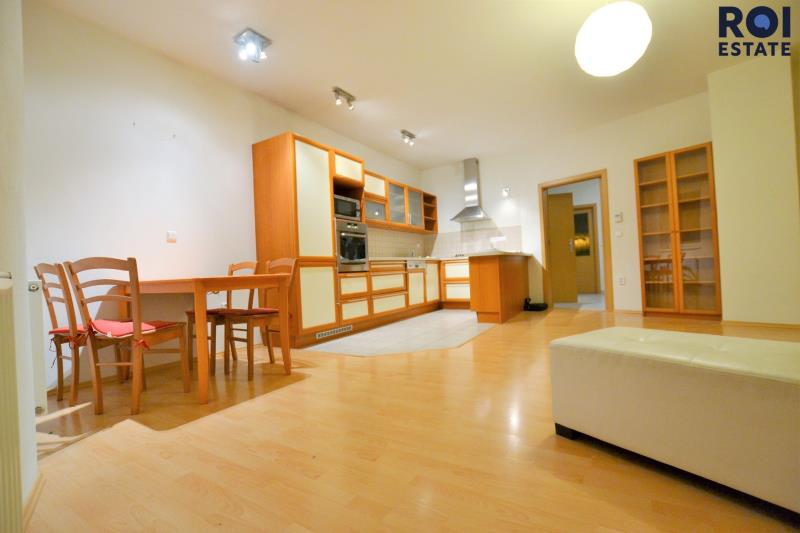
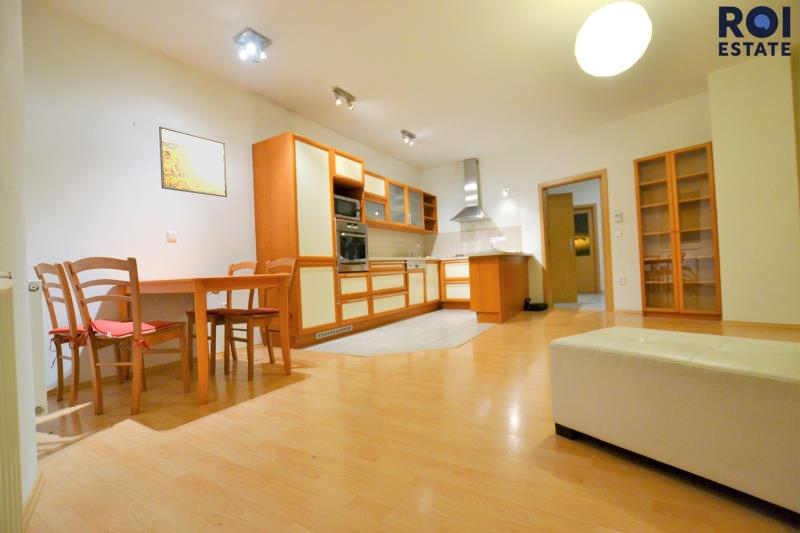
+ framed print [158,126,228,198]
